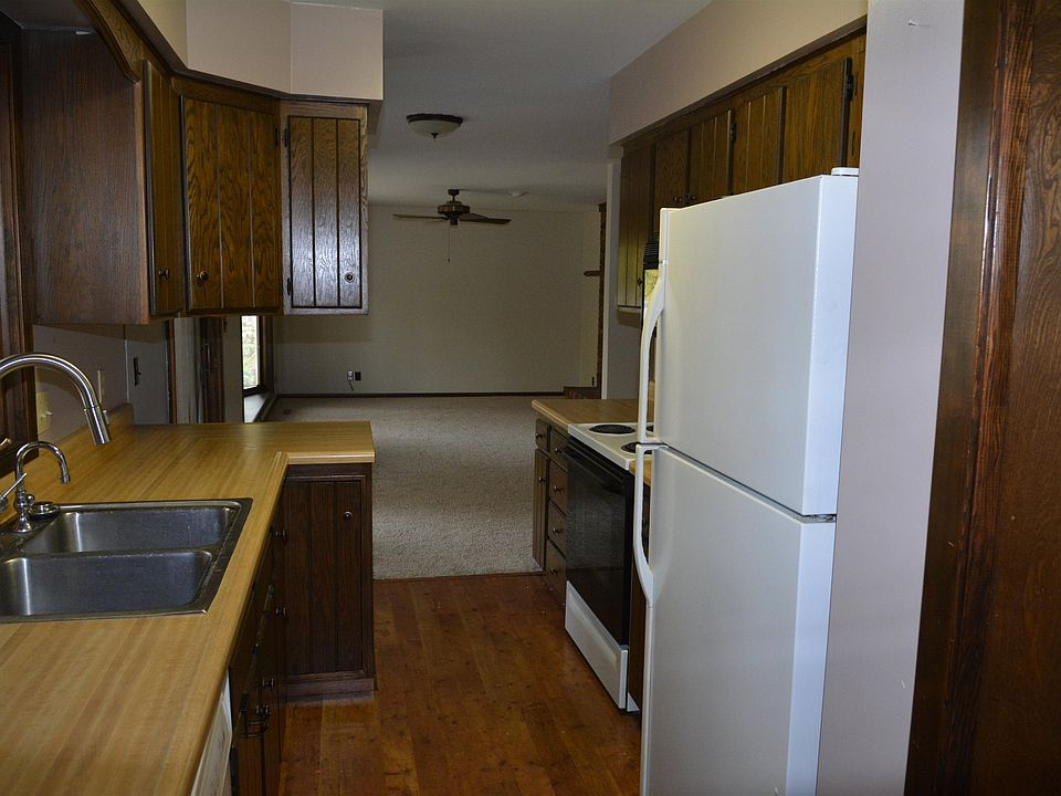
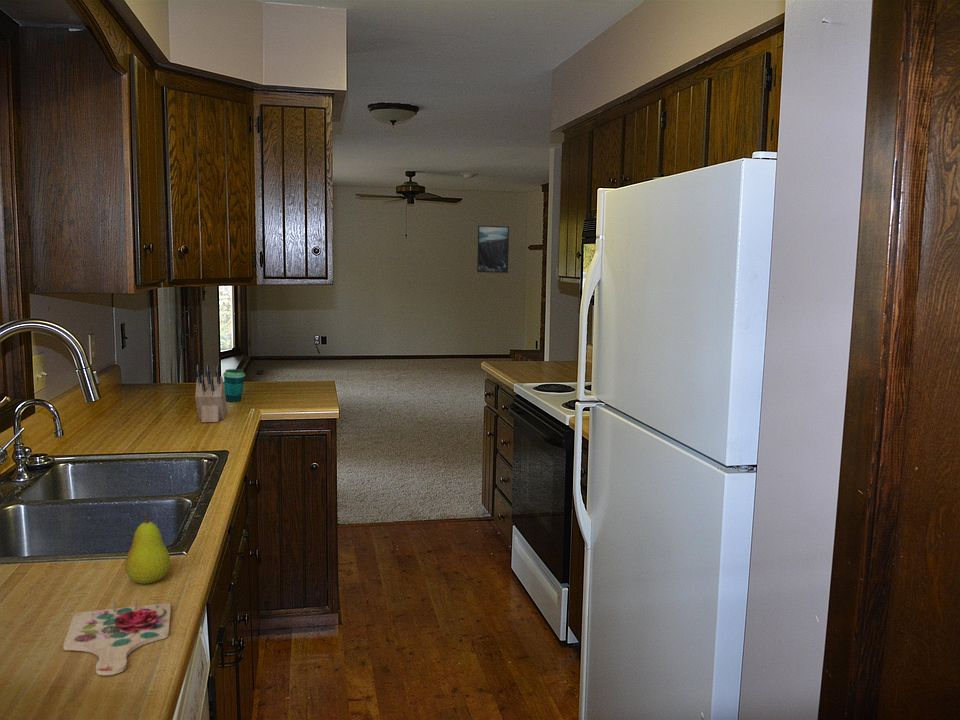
+ fruit [124,513,172,585]
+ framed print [476,225,510,274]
+ cutting board [62,596,172,676]
+ knife block [194,364,228,423]
+ cup [222,368,246,403]
